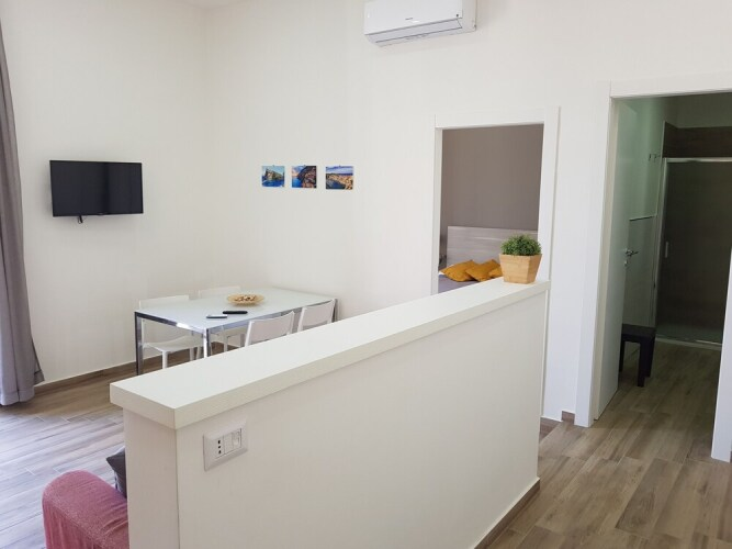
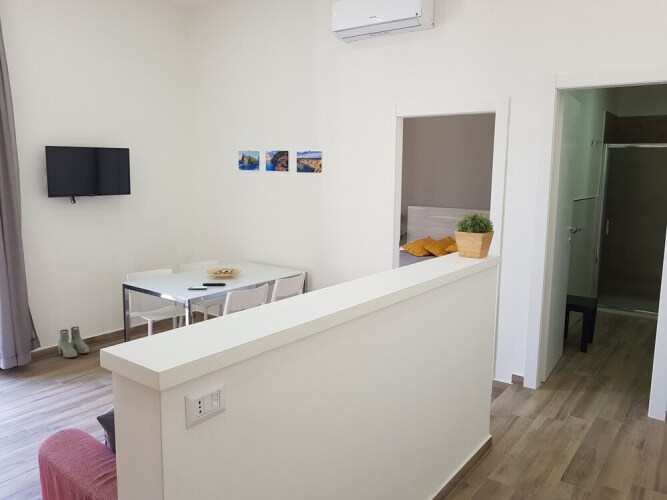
+ boots [57,326,90,359]
